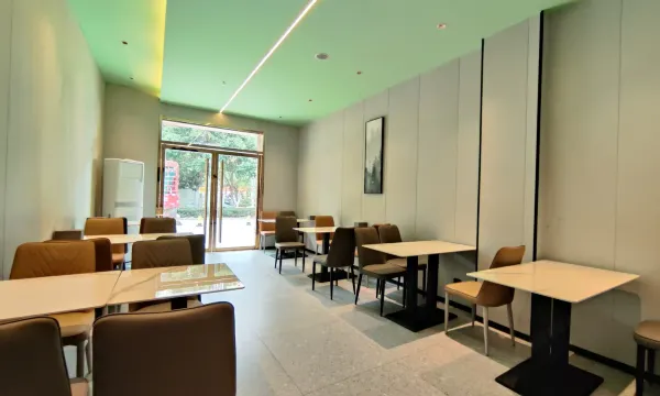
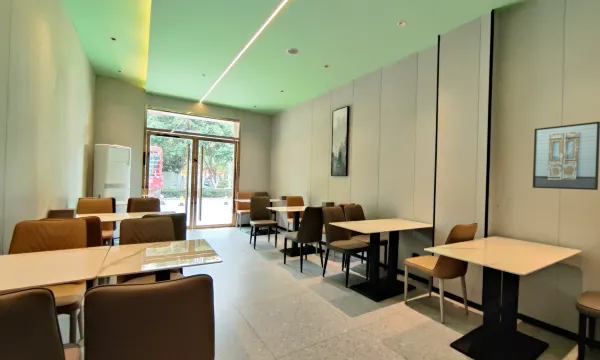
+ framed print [532,121,600,191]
